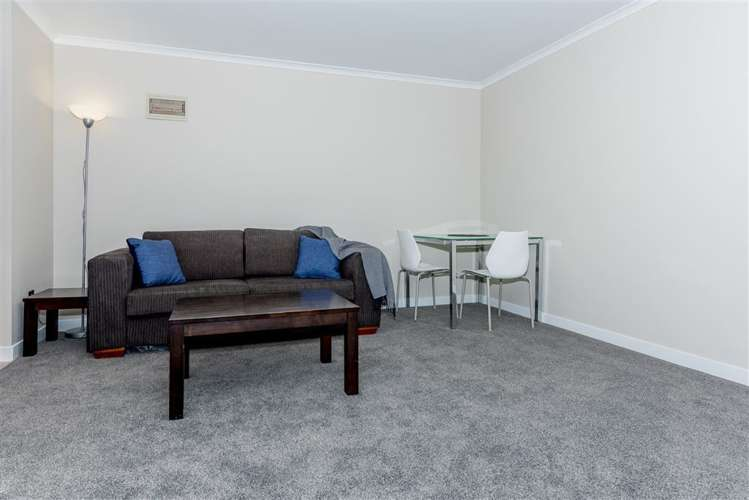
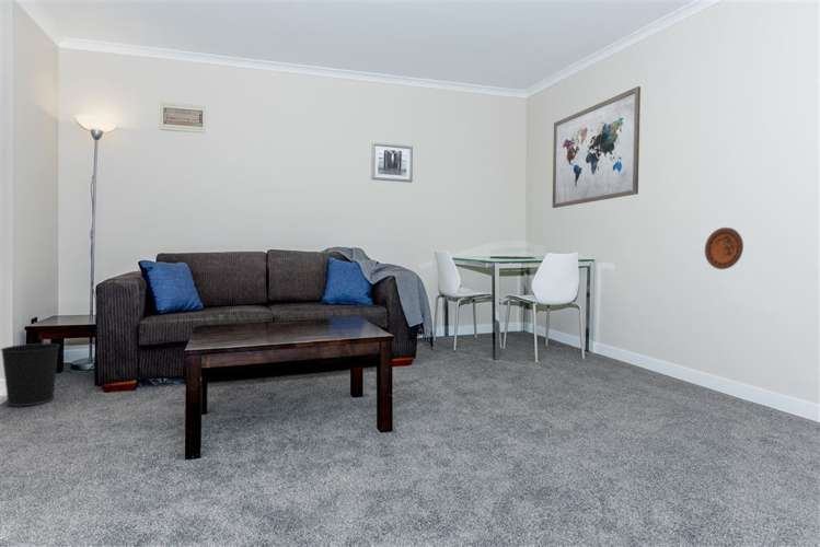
+ wall art [552,85,642,209]
+ wall art [370,141,414,184]
+ decorative plate [704,226,744,270]
+ wastebasket [0,342,61,407]
